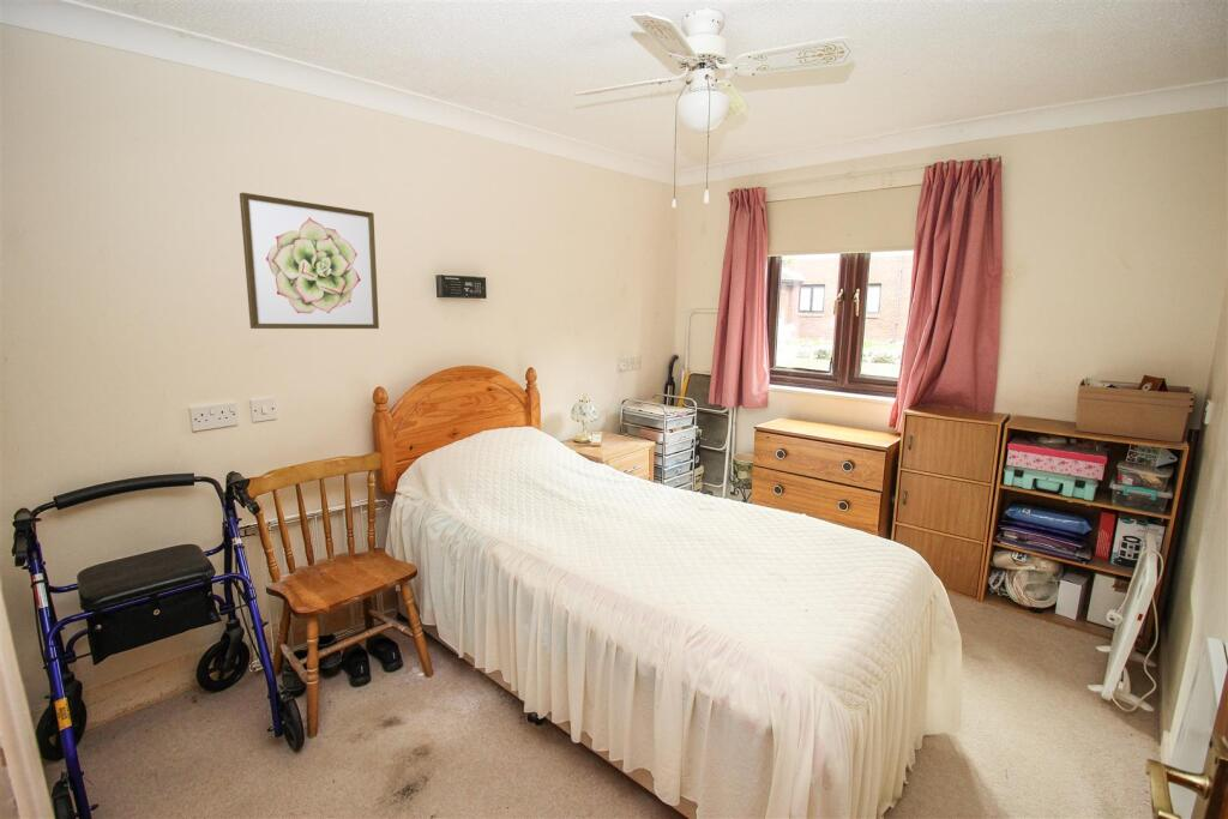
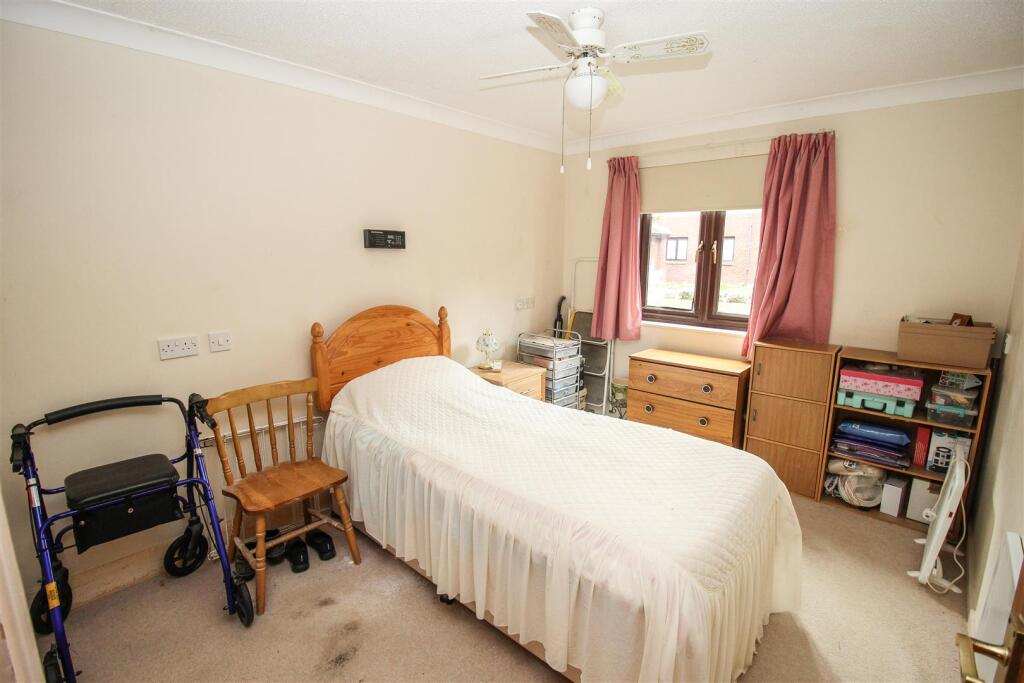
- wall art [239,192,380,330]
